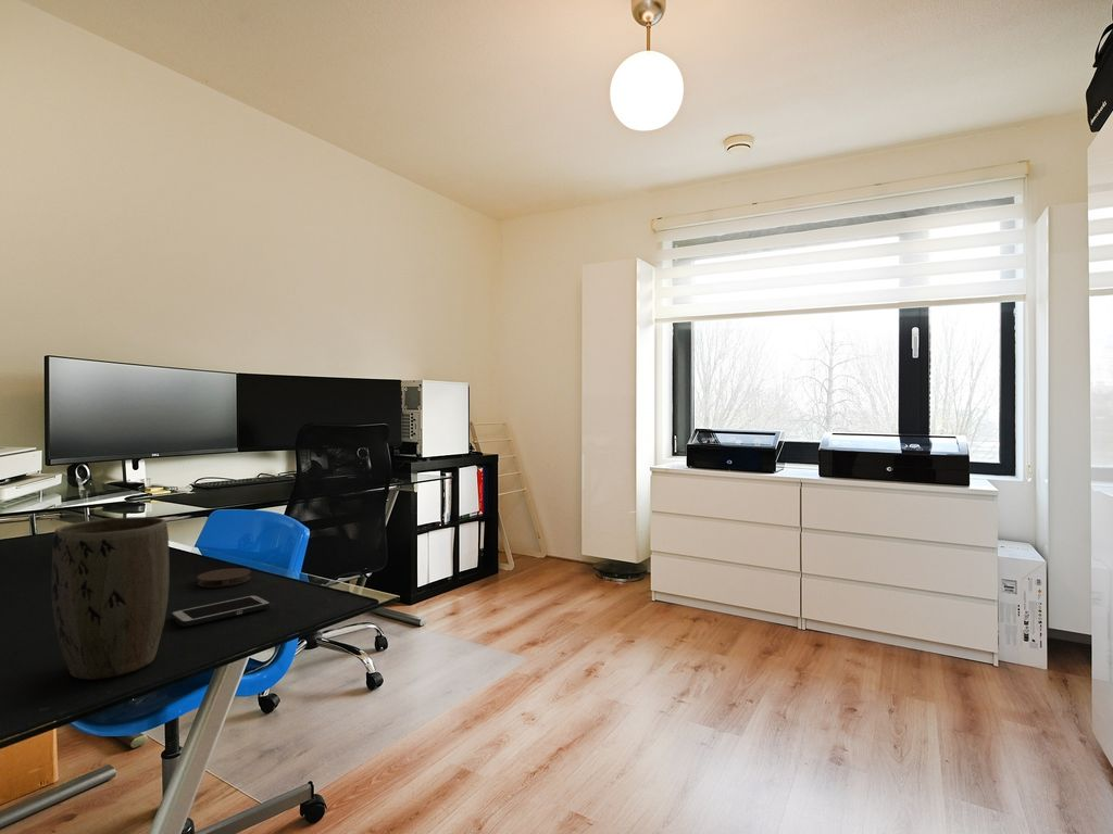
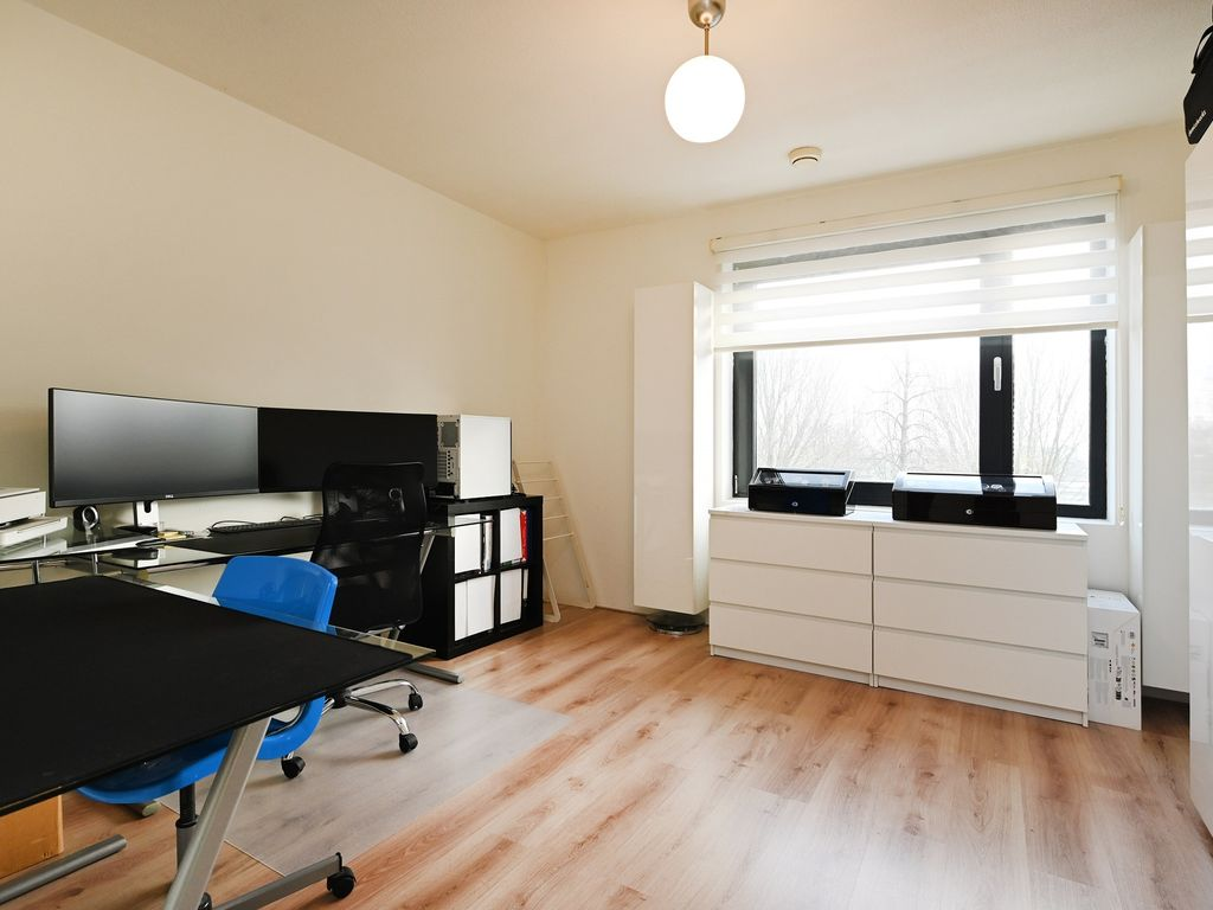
- cell phone [170,594,273,628]
- coaster [196,567,252,589]
- plant pot [50,516,171,681]
